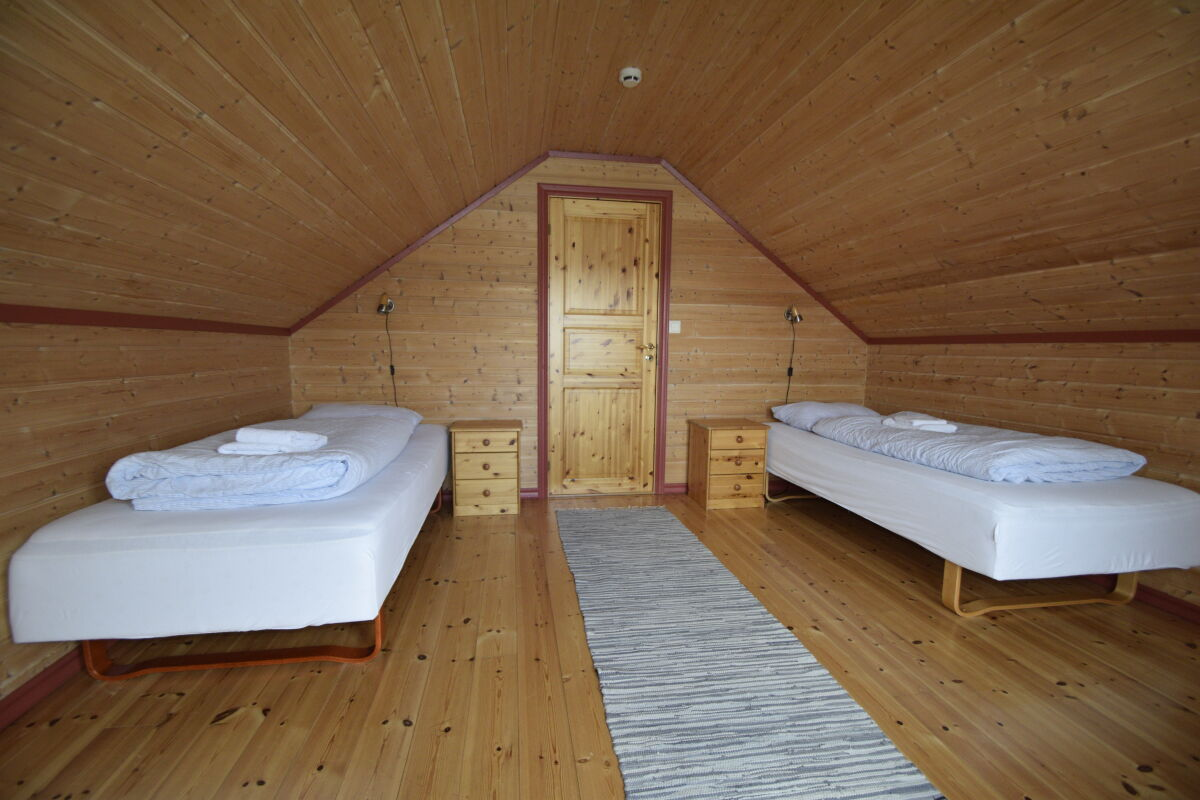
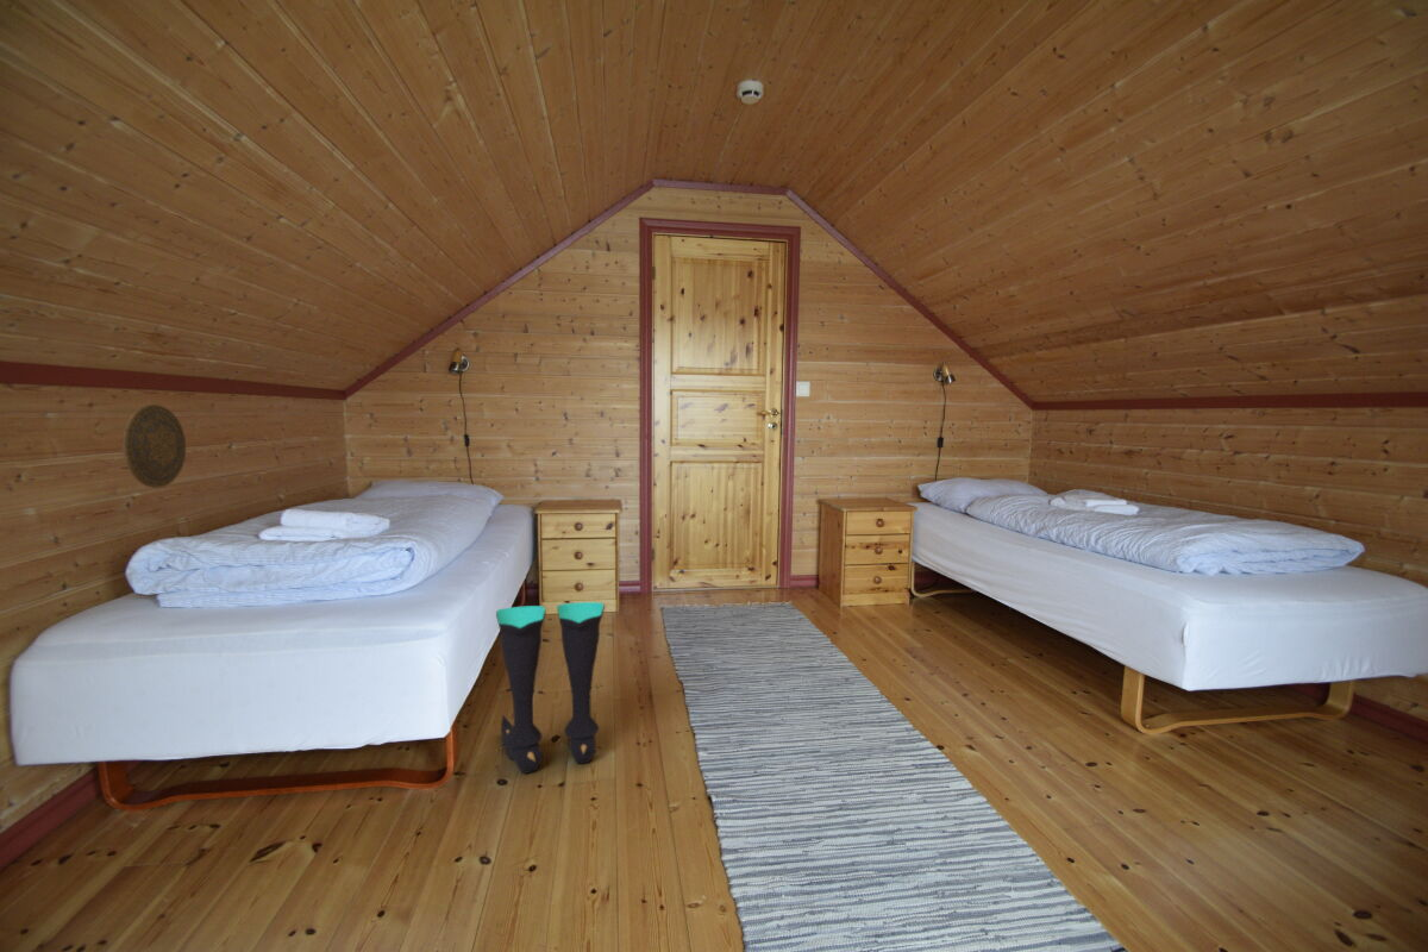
+ decorative plate [121,403,187,489]
+ boots [495,601,605,775]
